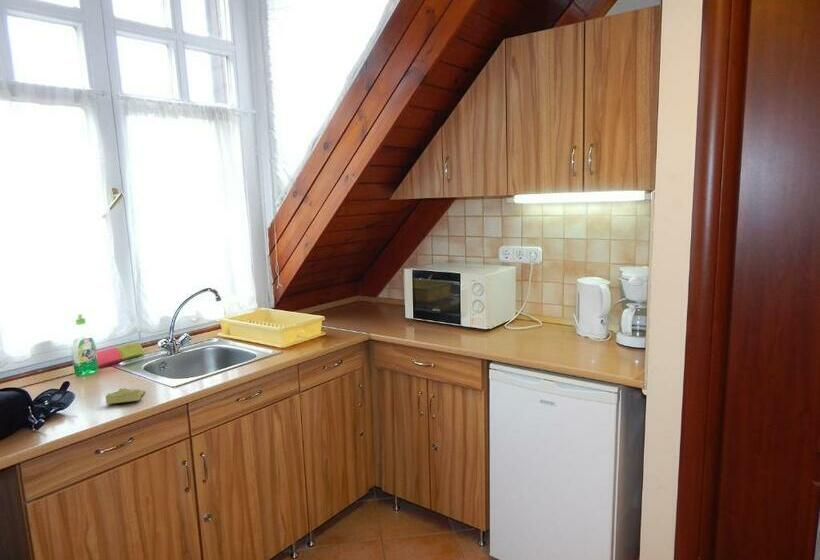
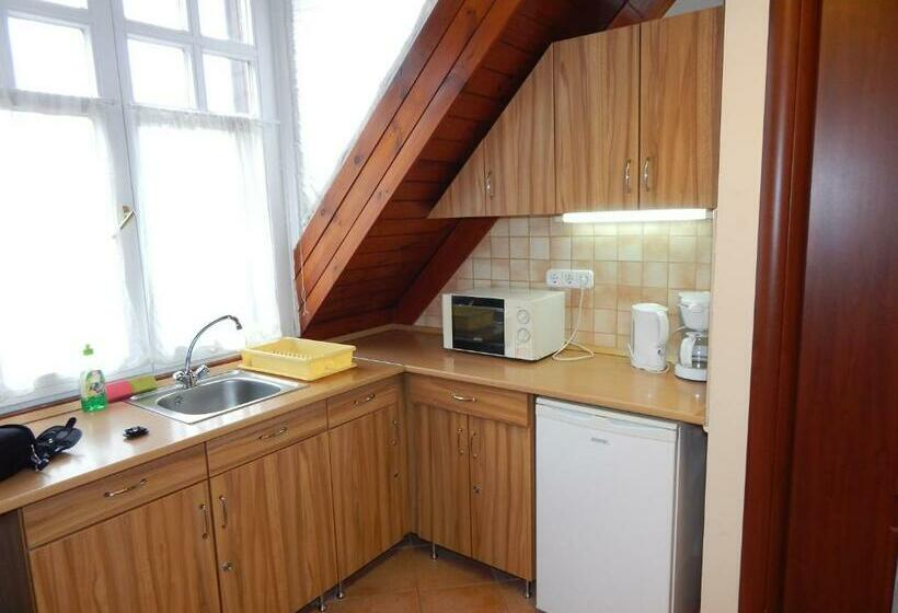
- sponge [105,387,146,405]
